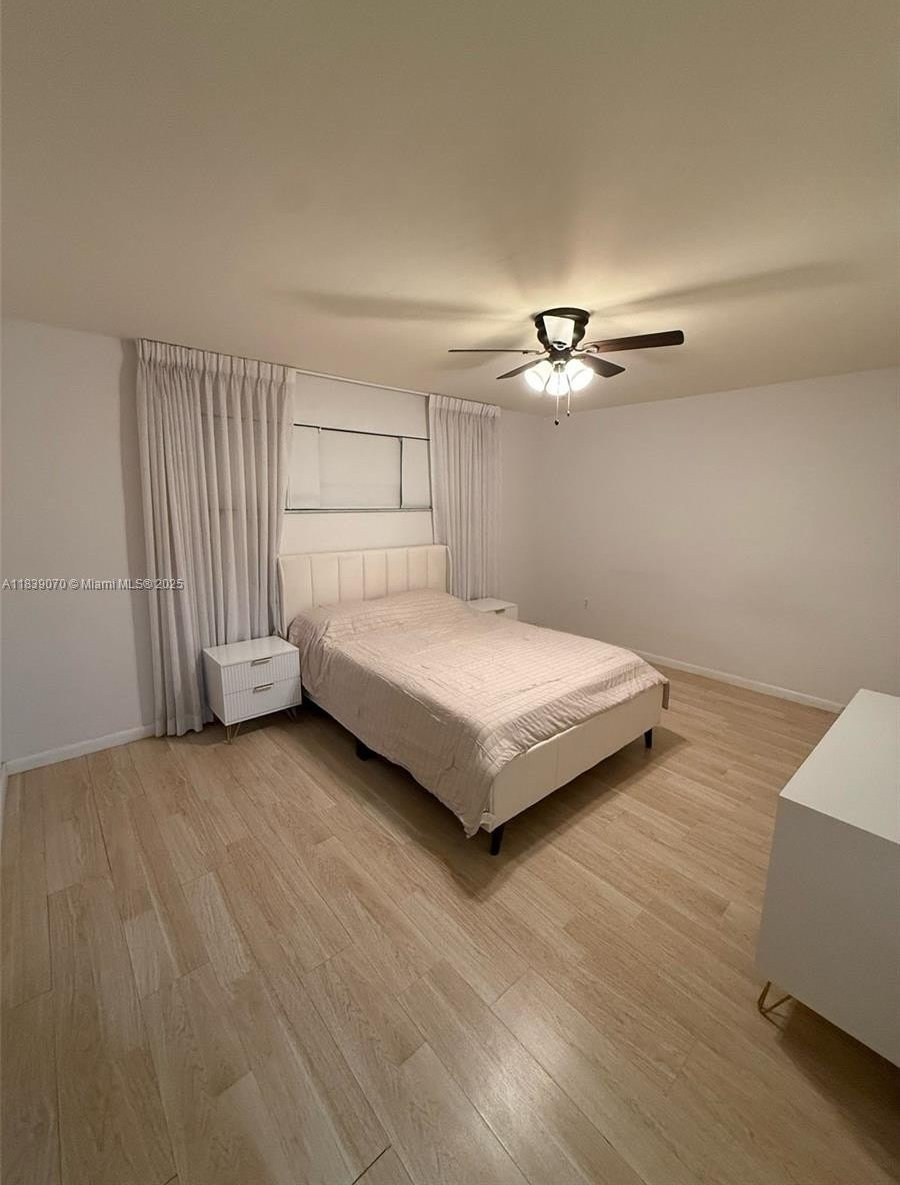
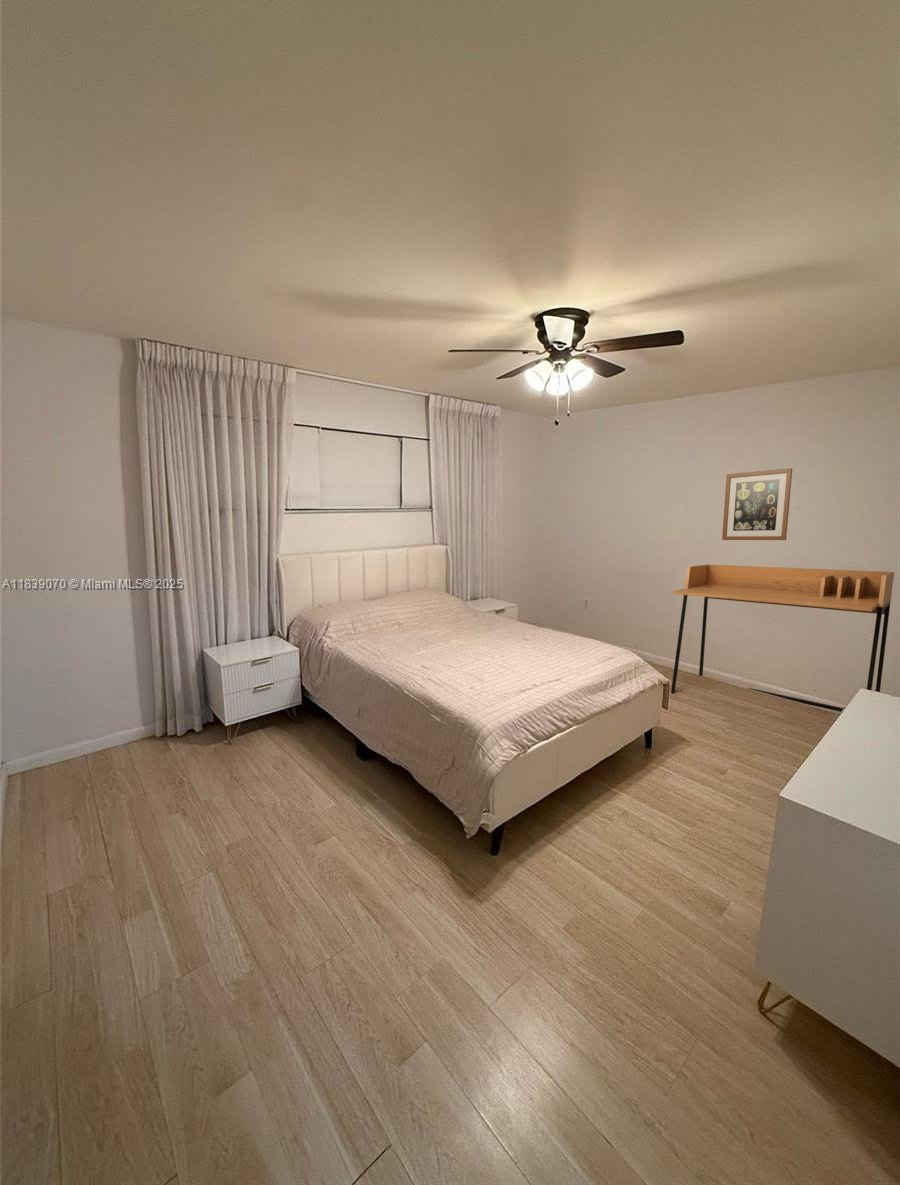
+ wall art [721,467,793,541]
+ desk [670,564,895,713]
